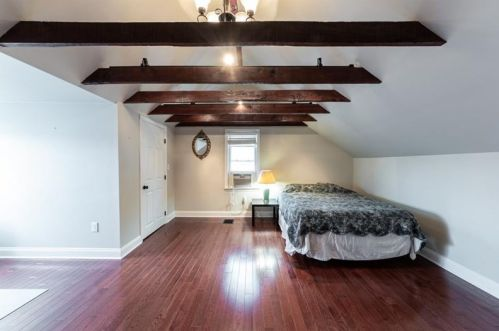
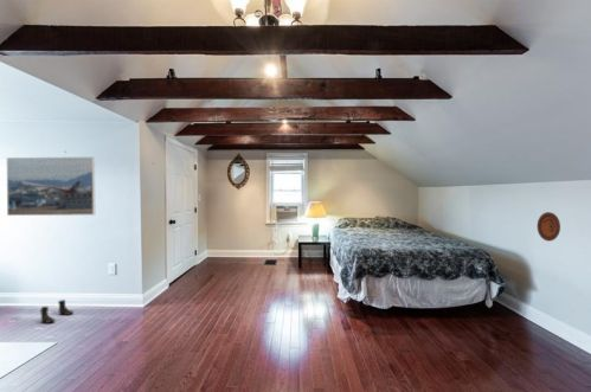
+ boots [39,298,75,324]
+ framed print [6,156,96,217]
+ decorative plate [537,211,561,243]
